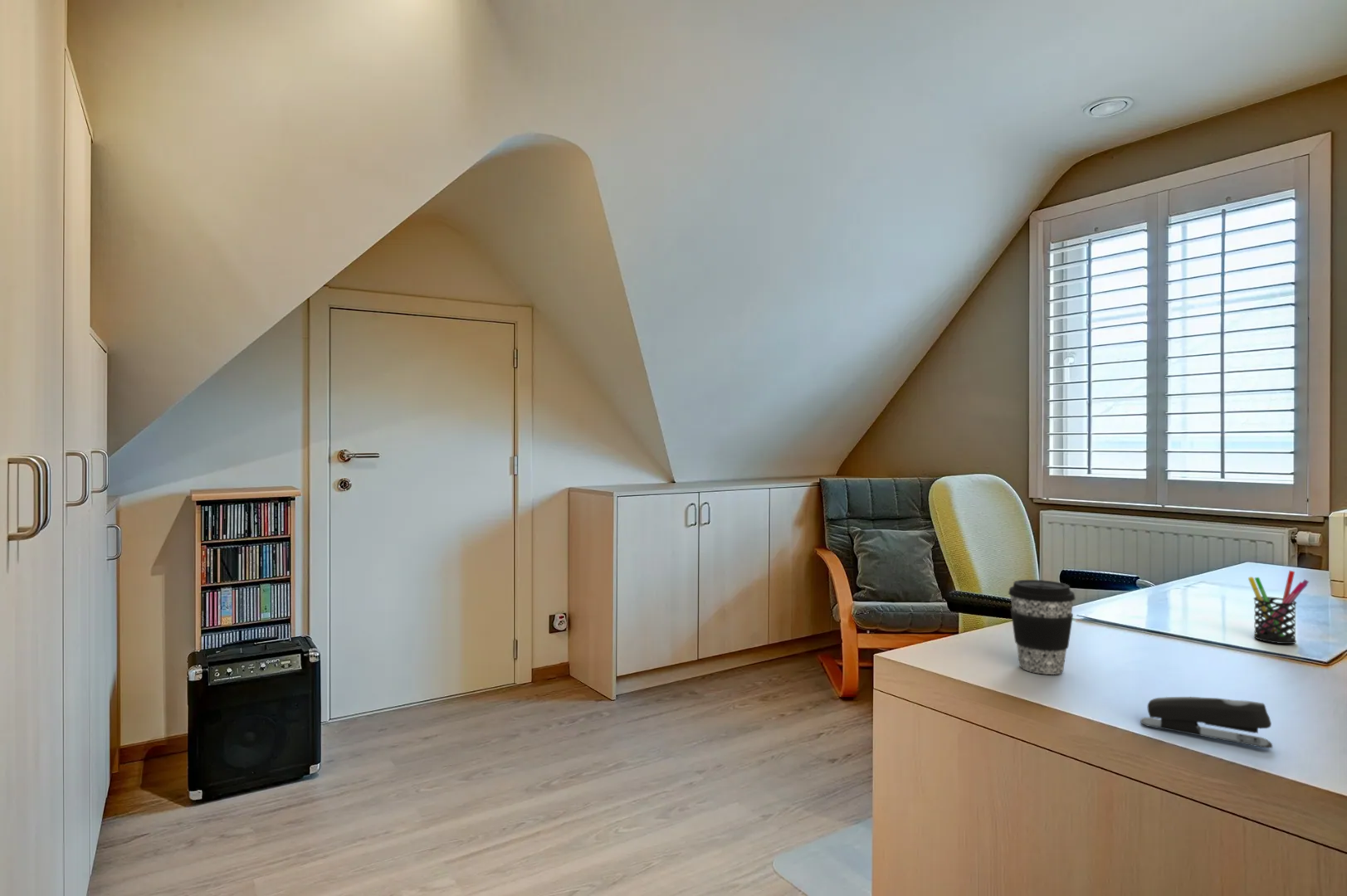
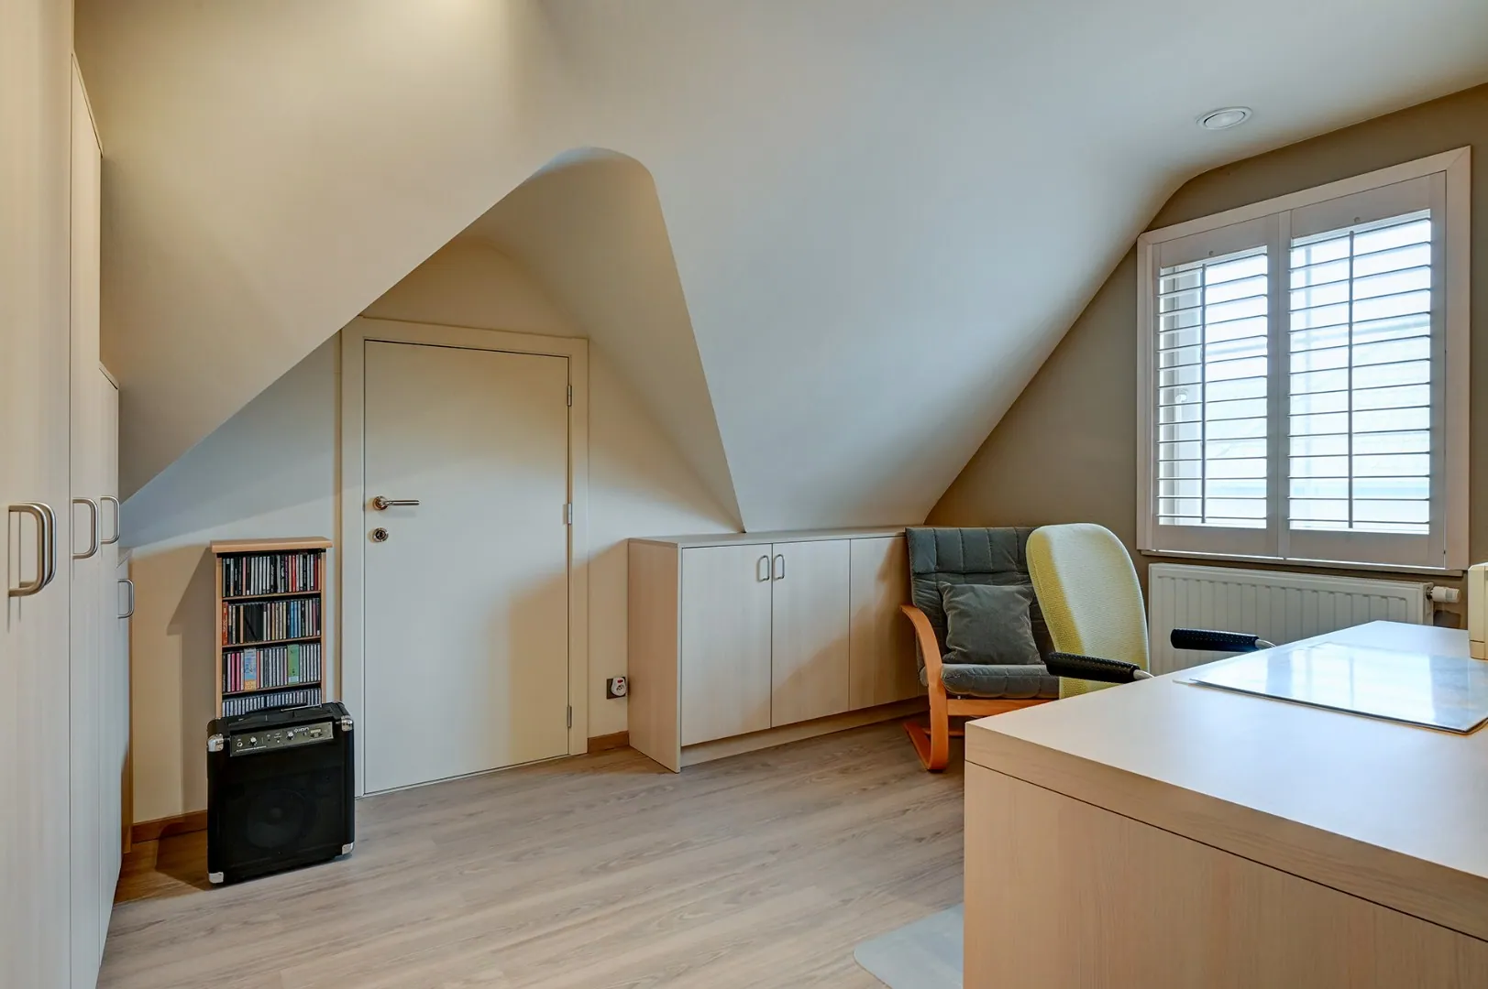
- stapler [1140,696,1273,749]
- coffee cup [1008,579,1076,675]
- pen holder [1247,570,1310,645]
